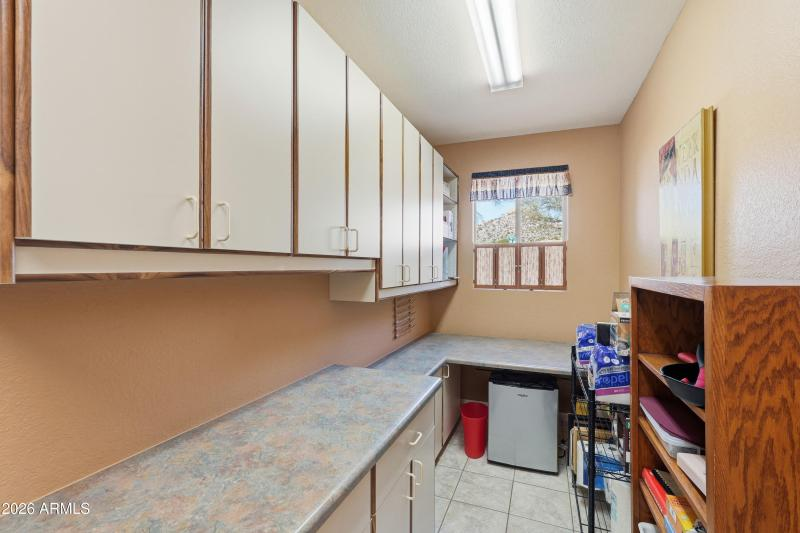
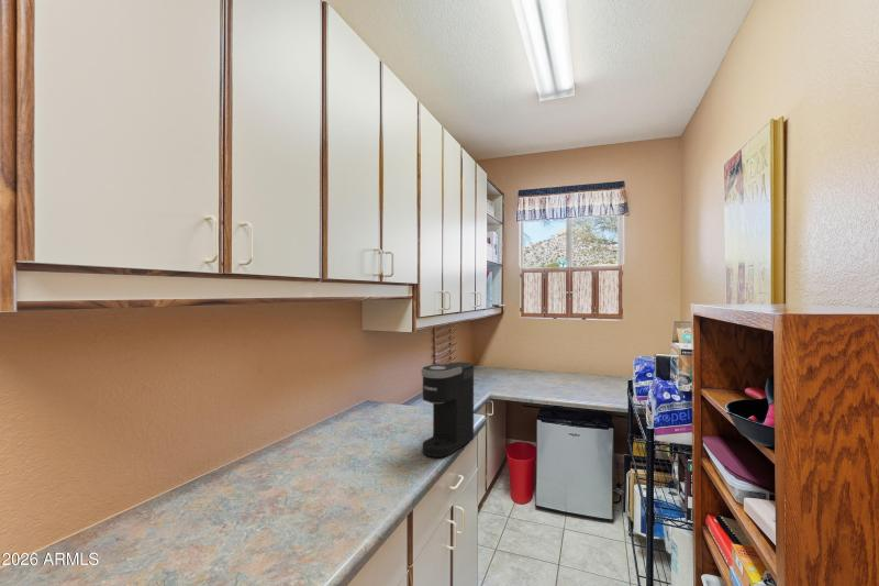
+ coffee maker [421,361,475,458]
